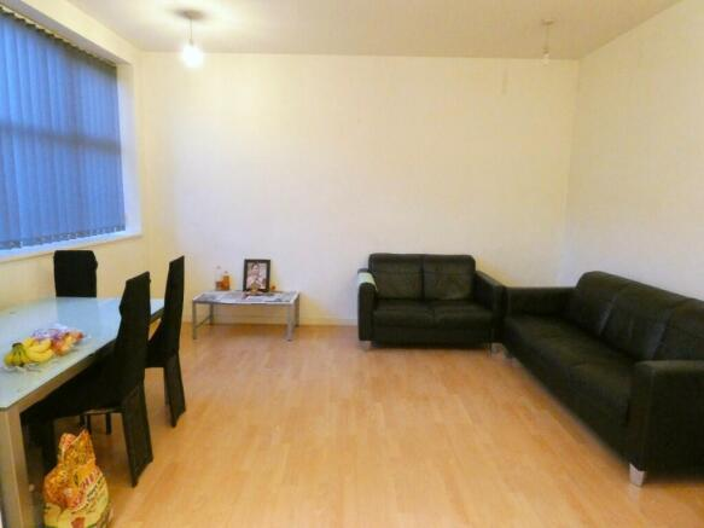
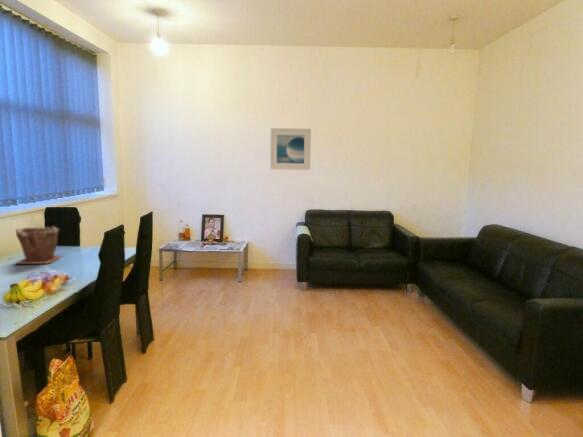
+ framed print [269,127,312,171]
+ plant pot [13,225,64,265]
